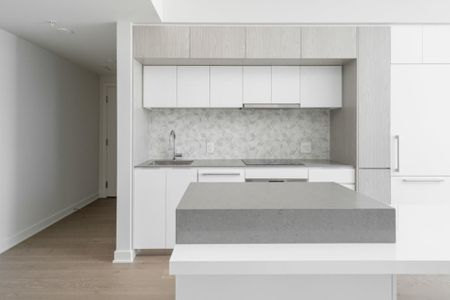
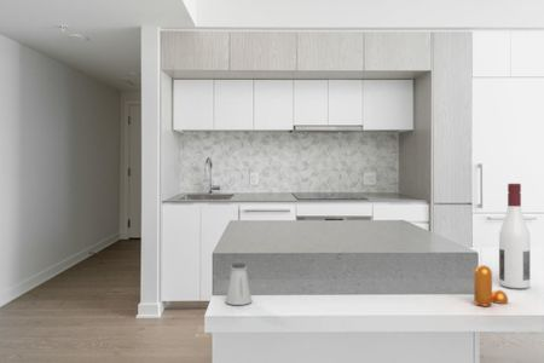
+ pepper shaker [473,264,509,307]
+ saltshaker [225,263,253,306]
+ alcohol [498,183,531,289]
